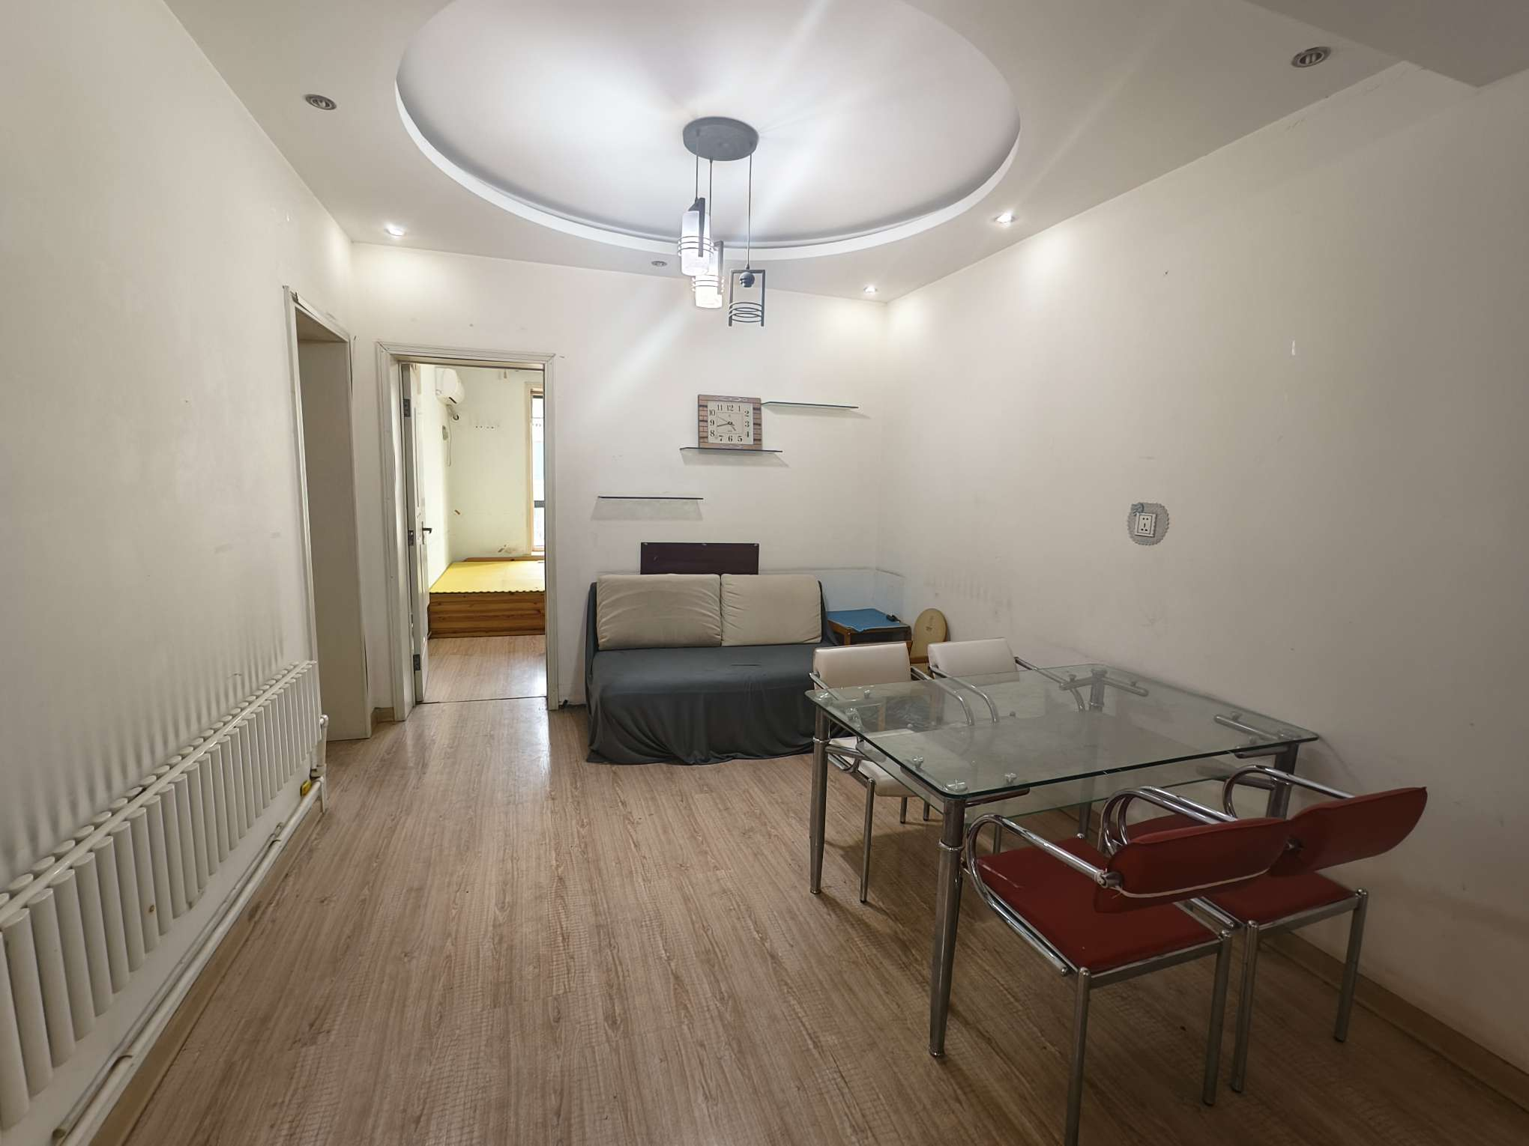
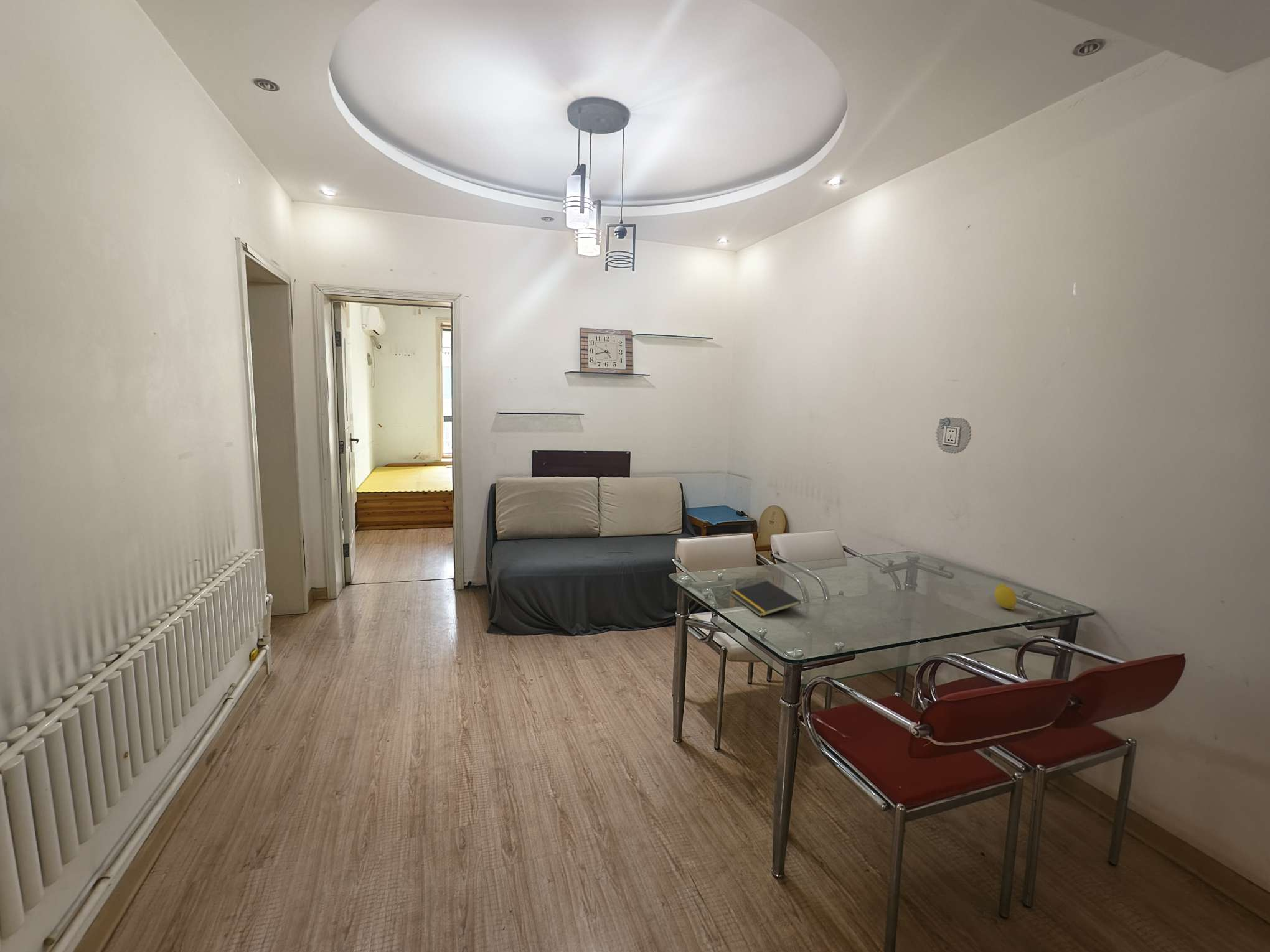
+ fruit [994,583,1018,610]
+ notepad [730,580,801,617]
